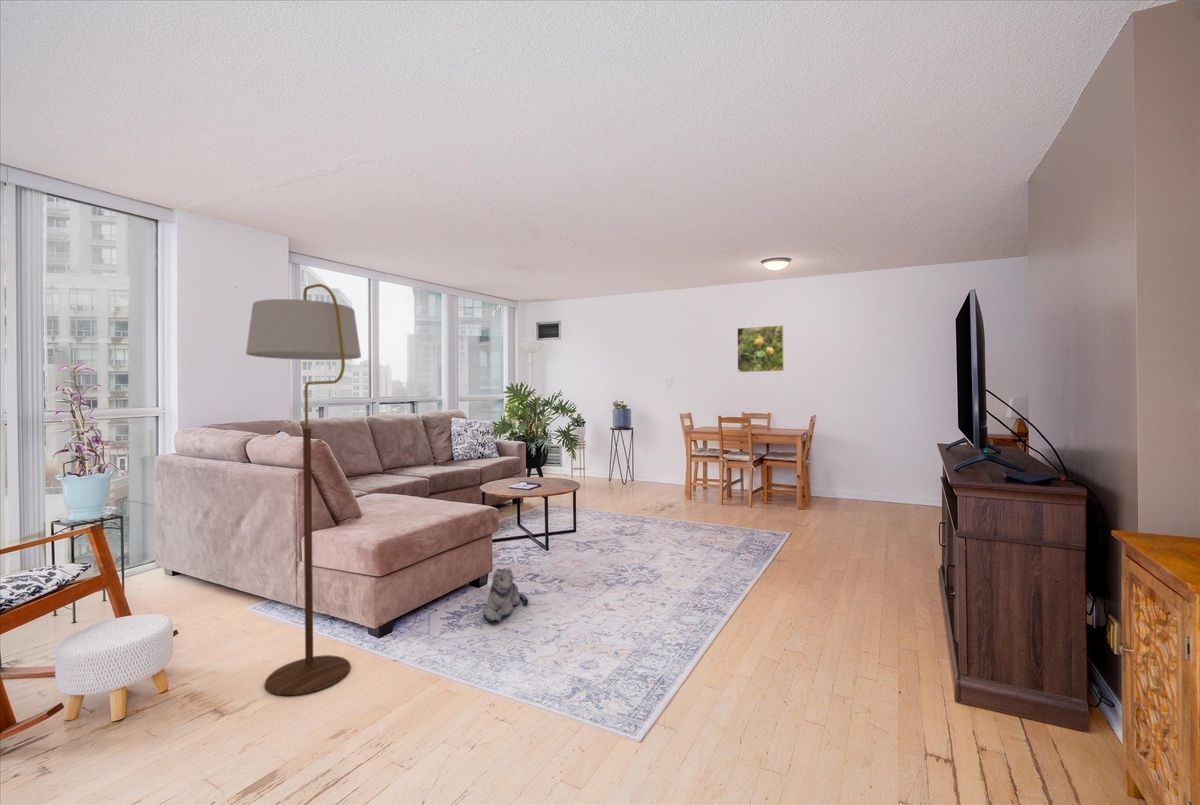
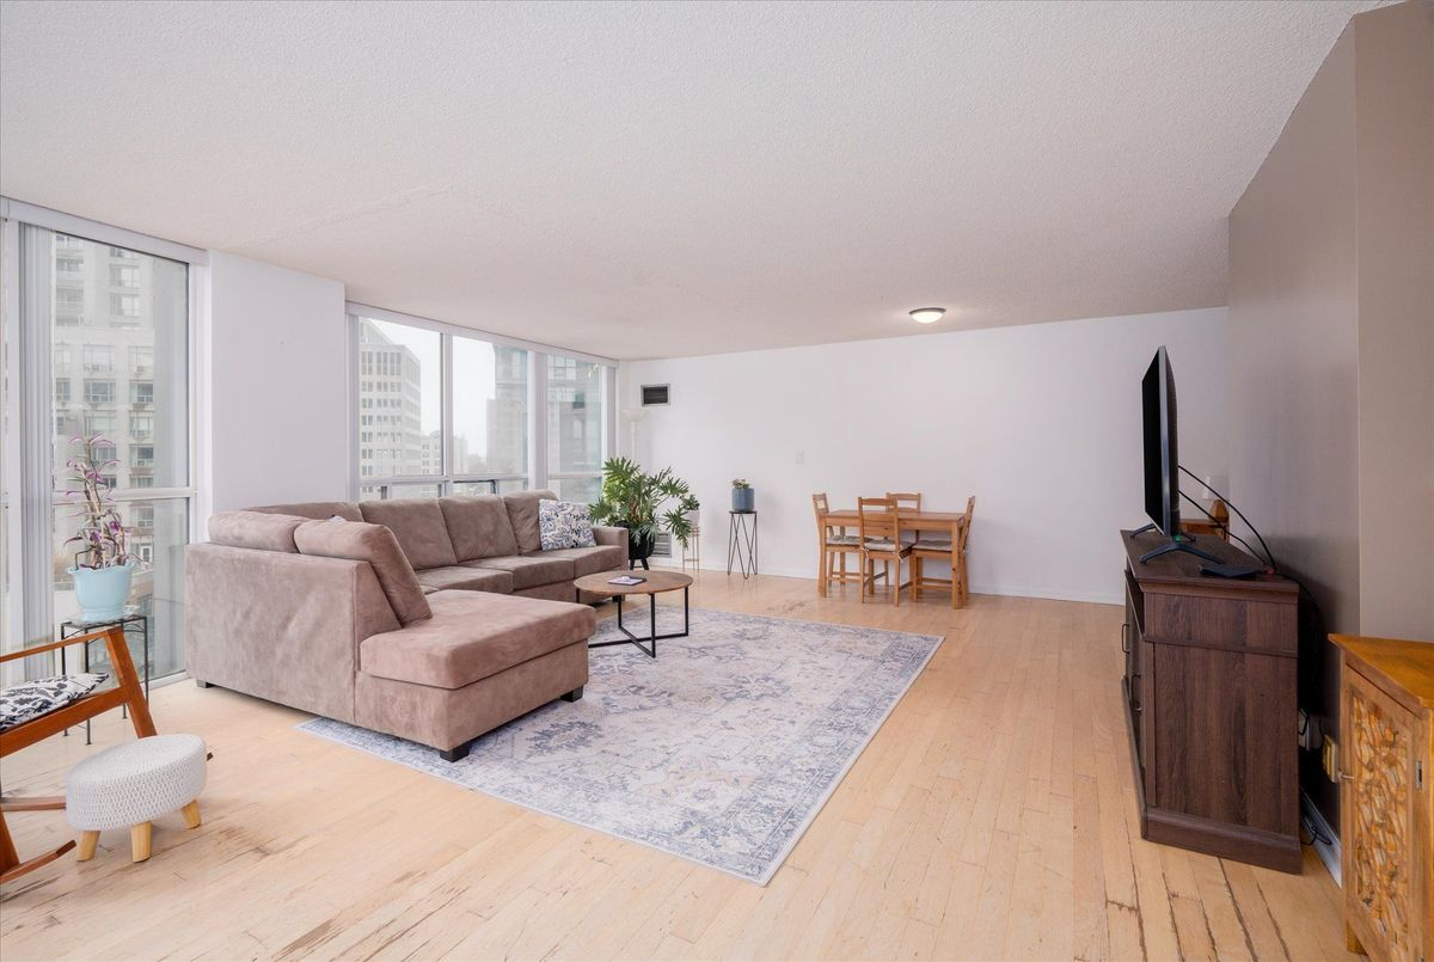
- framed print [736,324,785,373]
- floor lamp [245,283,362,696]
- plush toy [482,567,529,623]
